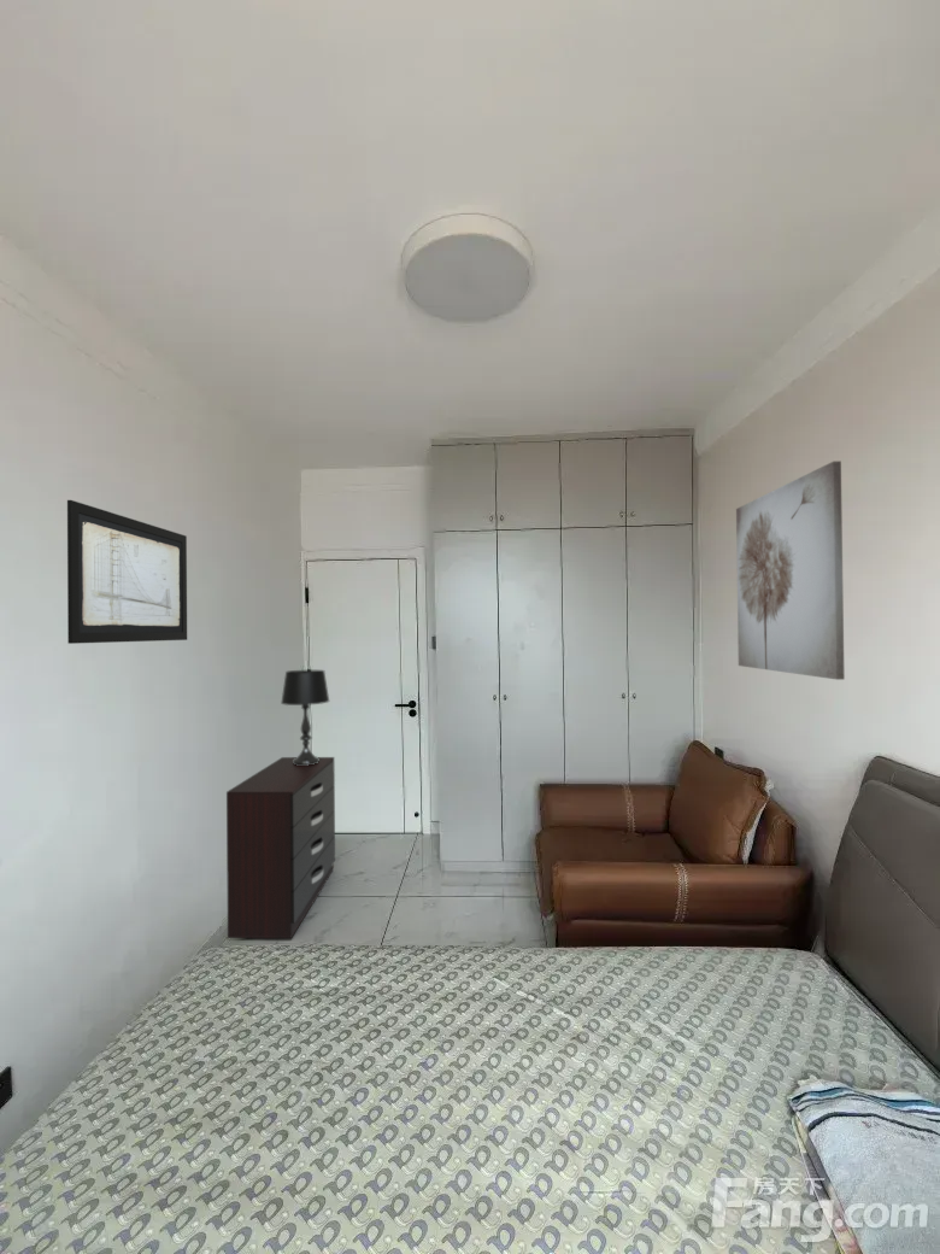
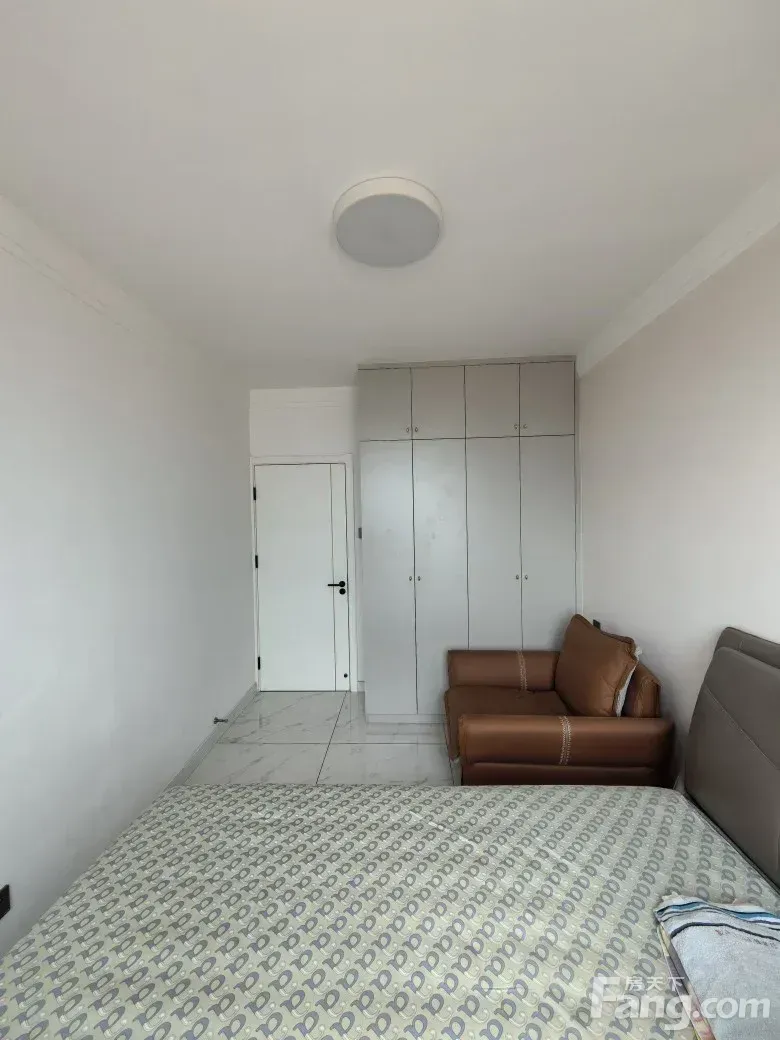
- table lamp [280,669,330,766]
- dresser [225,756,336,939]
- wall art [66,499,188,645]
- wall art [735,459,846,681]
